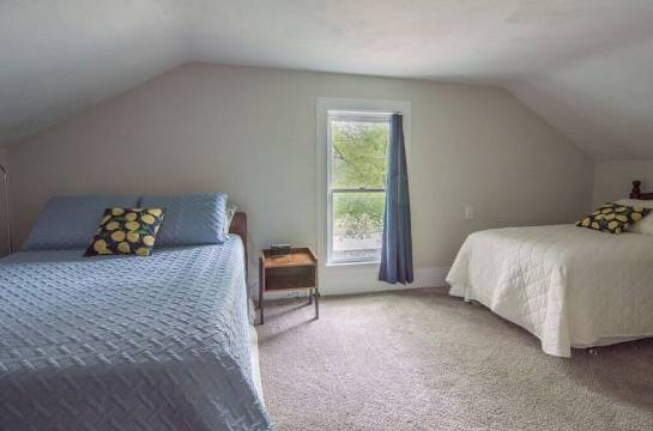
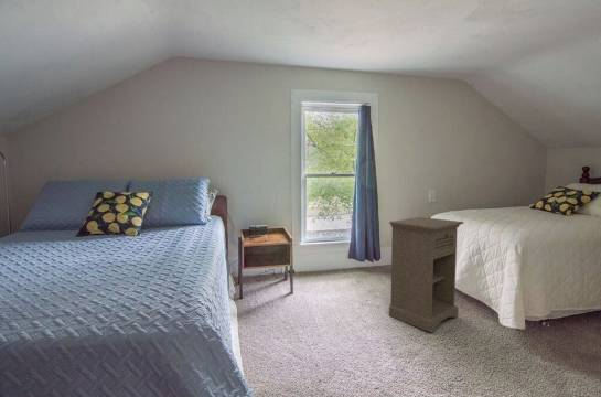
+ nightstand [388,216,465,334]
